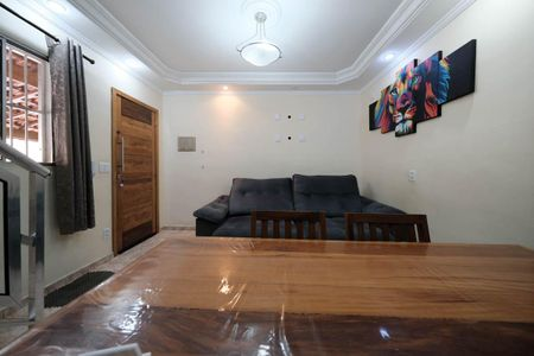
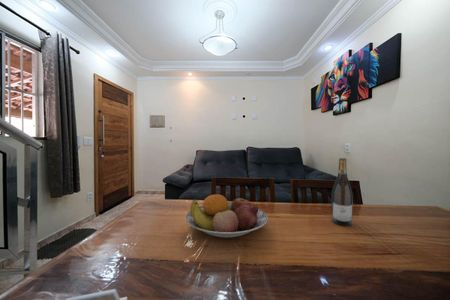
+ wine bottle [331,157,354,226]
+ fruit bowl [185,193,269,239]
